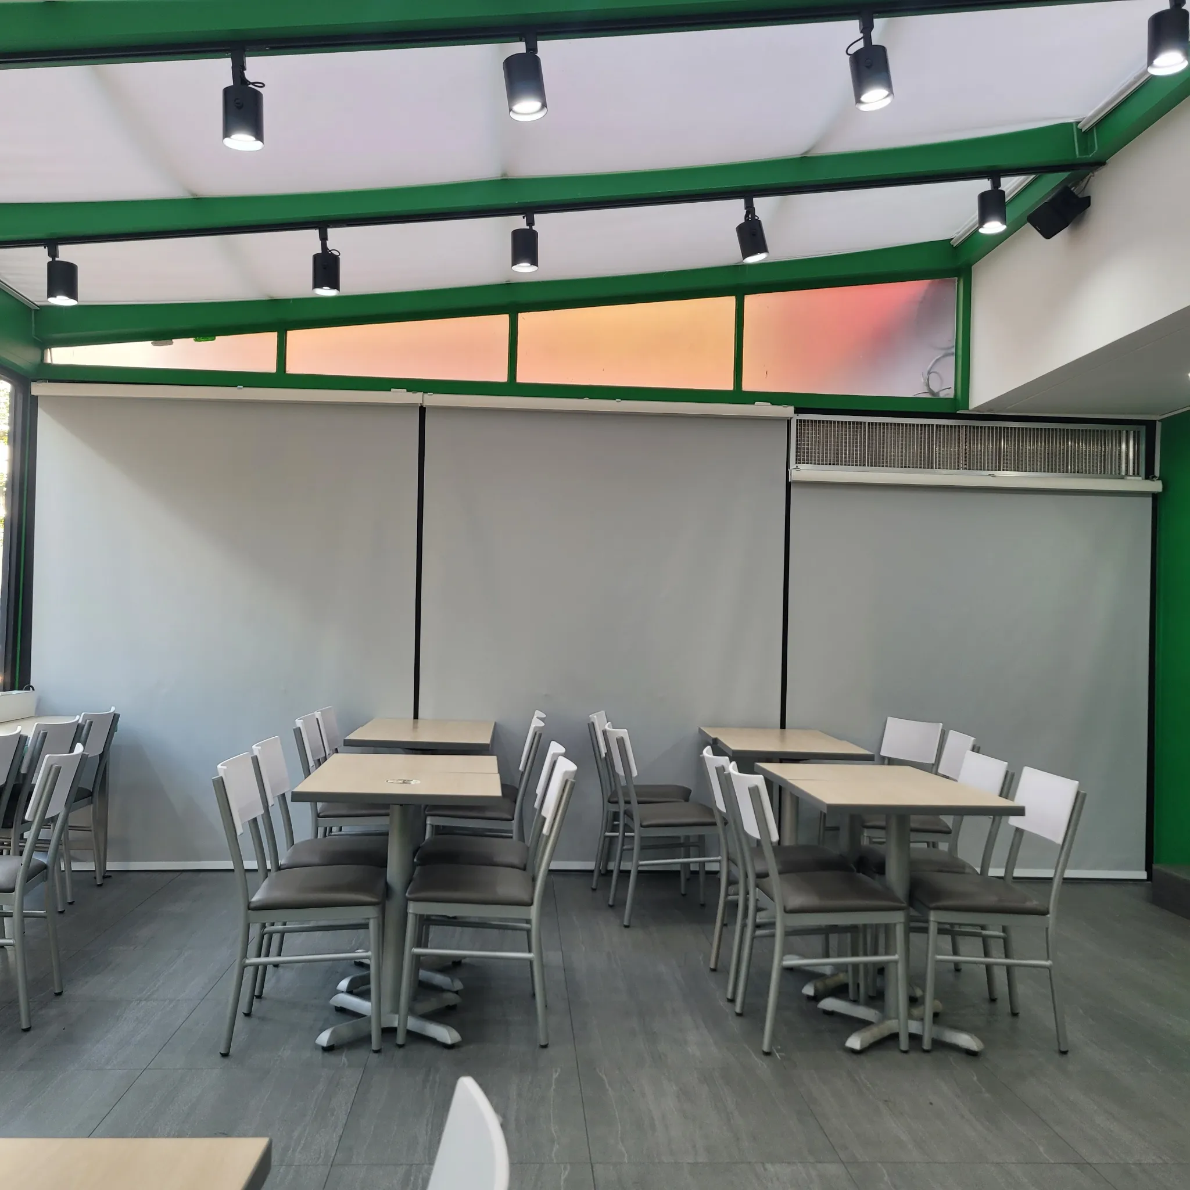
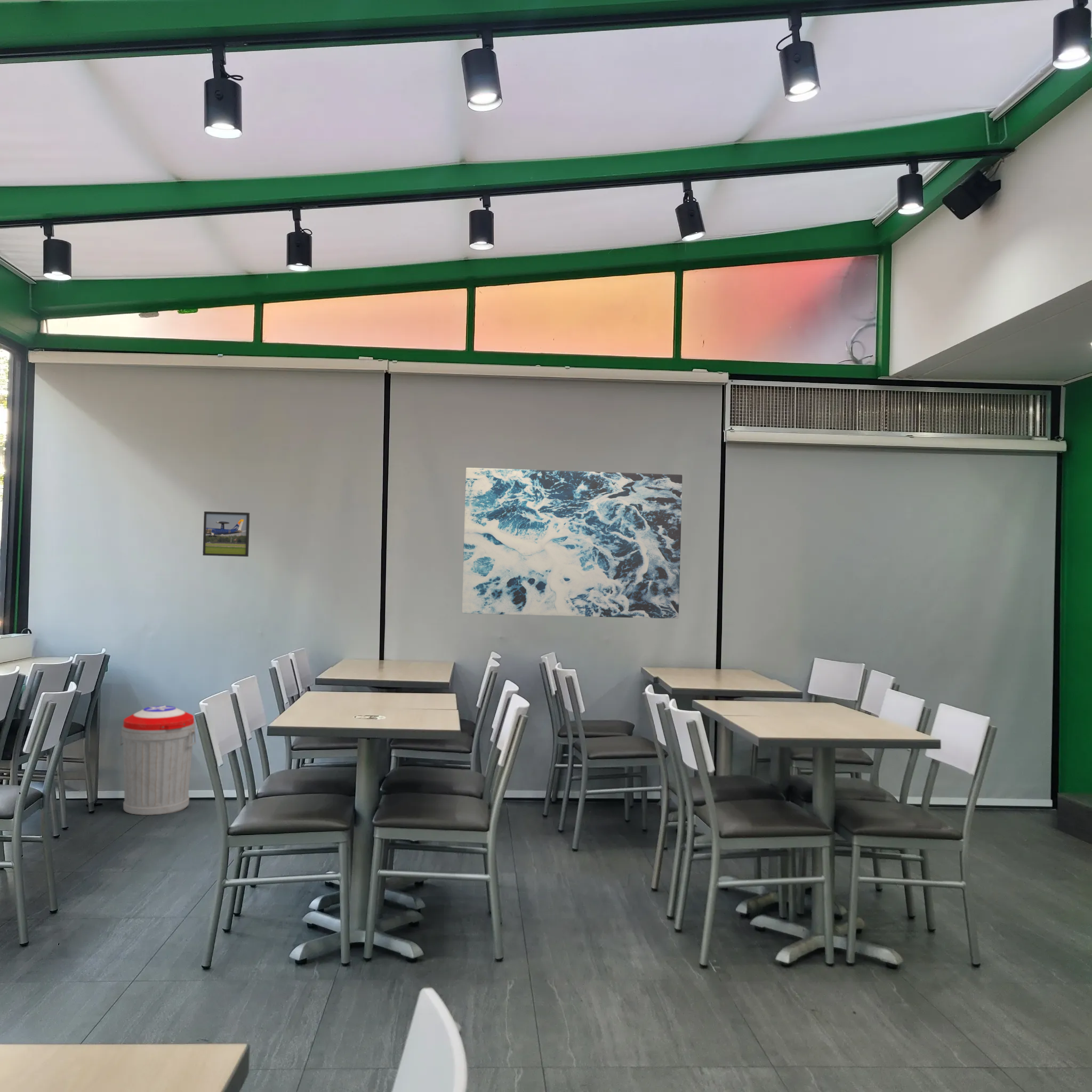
+ wall art [462,467,683,619]
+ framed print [202,511,250,557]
+ trash can [119,705,197,816]
